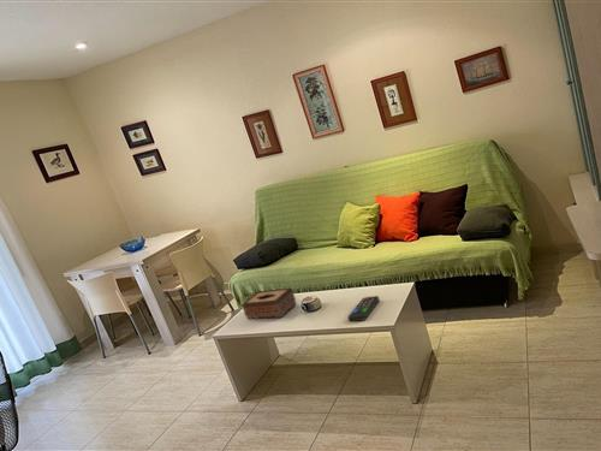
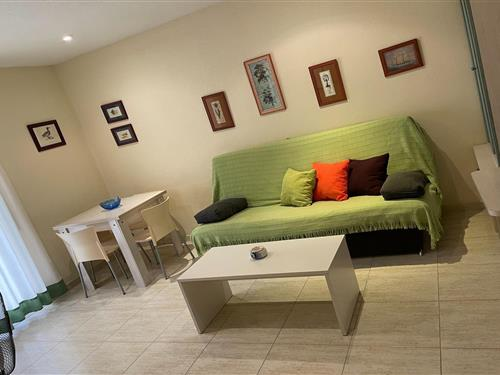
- remote control [346,295,381,322]
- tissue box [240,286,298,320]
